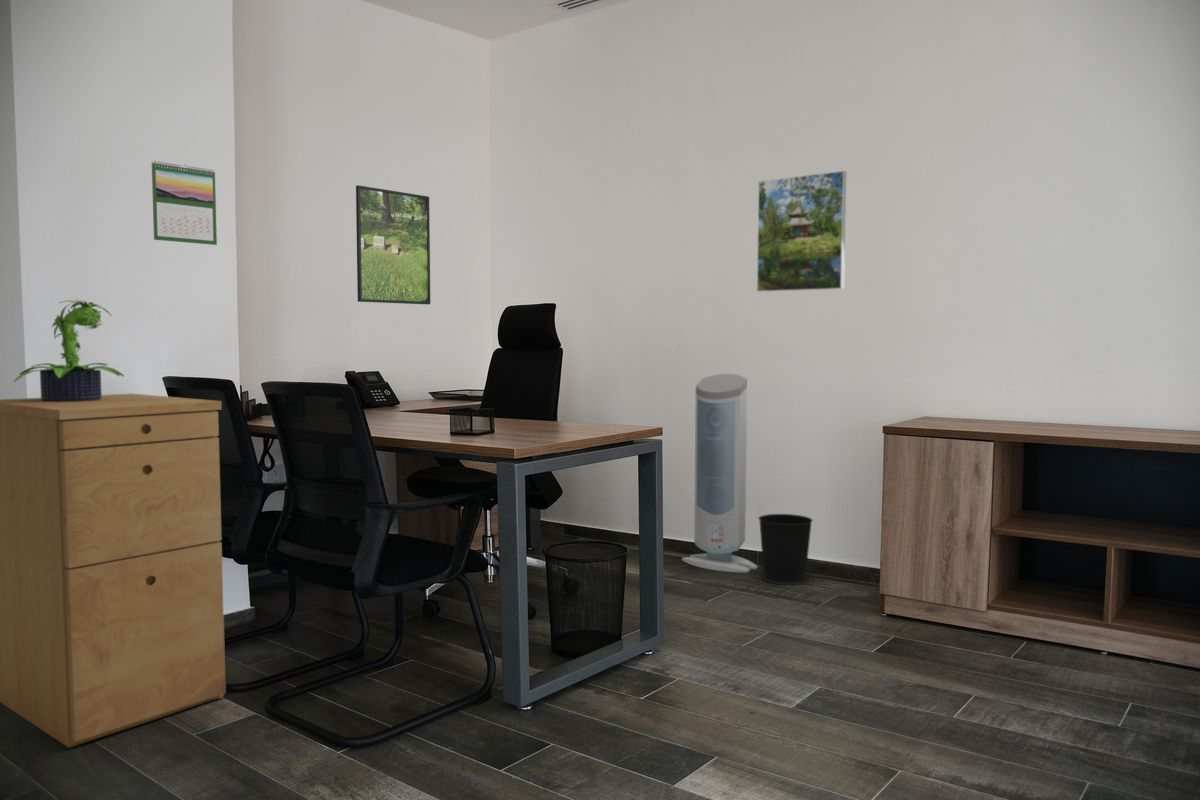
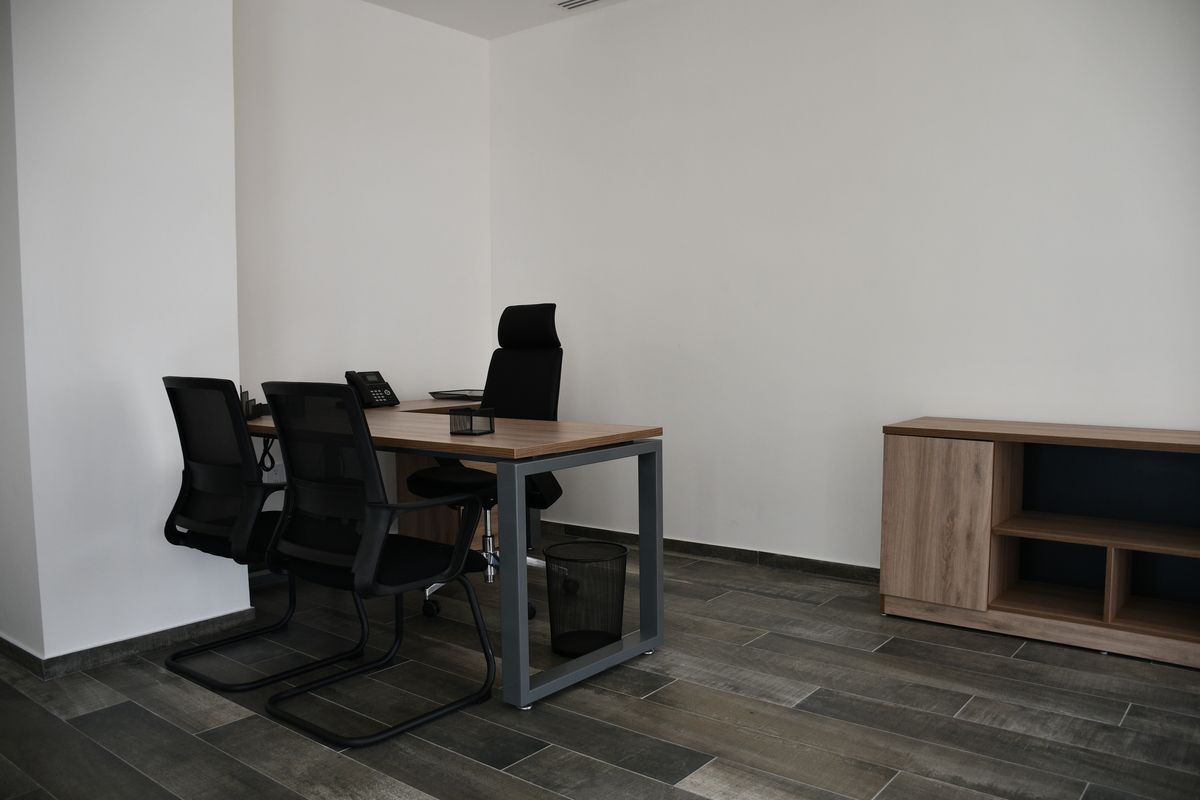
- wastebasket [757,513,814,586]
- calendar [151,160,218,246]
- potted plant [12,298,125,402]
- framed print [355,184,431,305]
- filing cabinet [0,393,227,749]
- air purifier [681,373,759,574]
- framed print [756,170,847,293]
